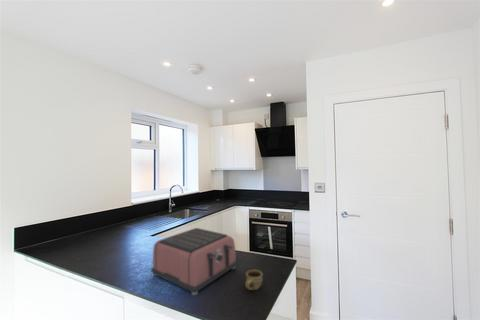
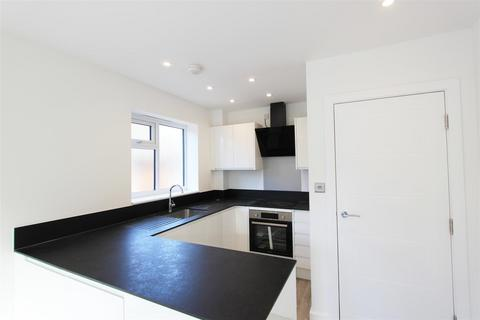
- cup [244,269,263,291]
- toaster [150,227,238,296]
